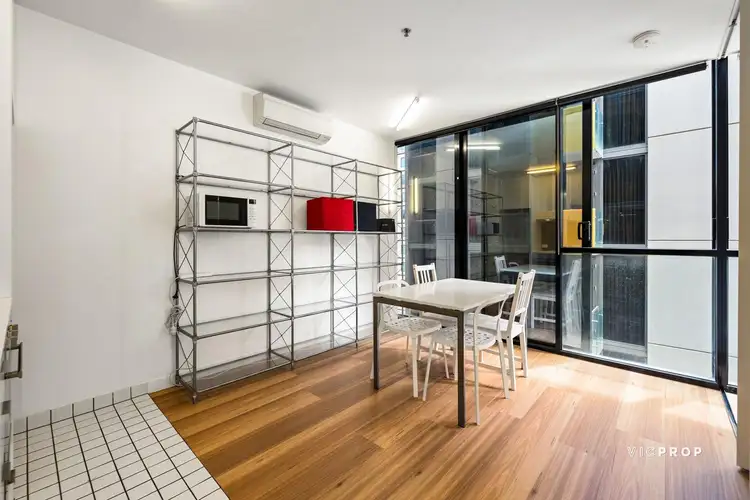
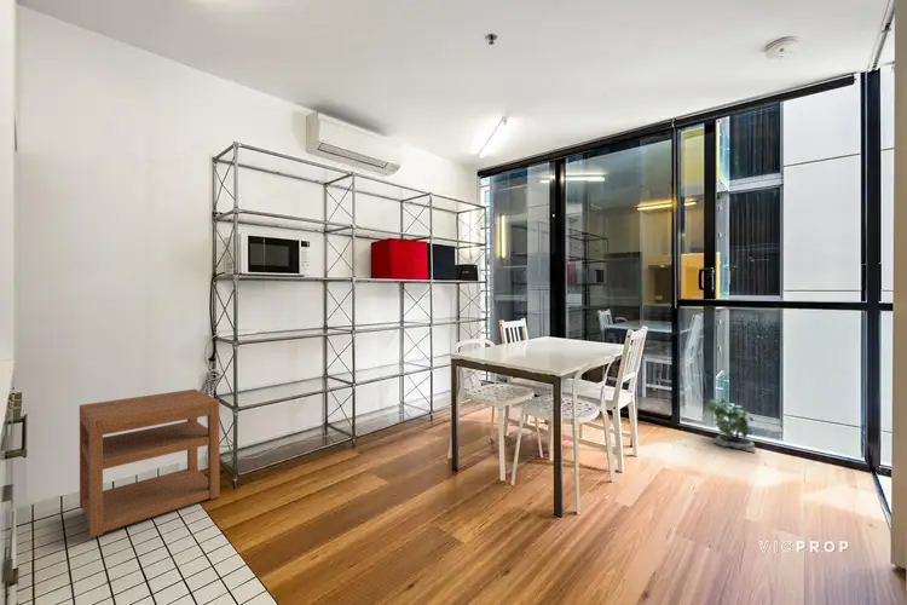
+ nightstand [79,388,220,538]
+ potted plant [707,397,756,454]
